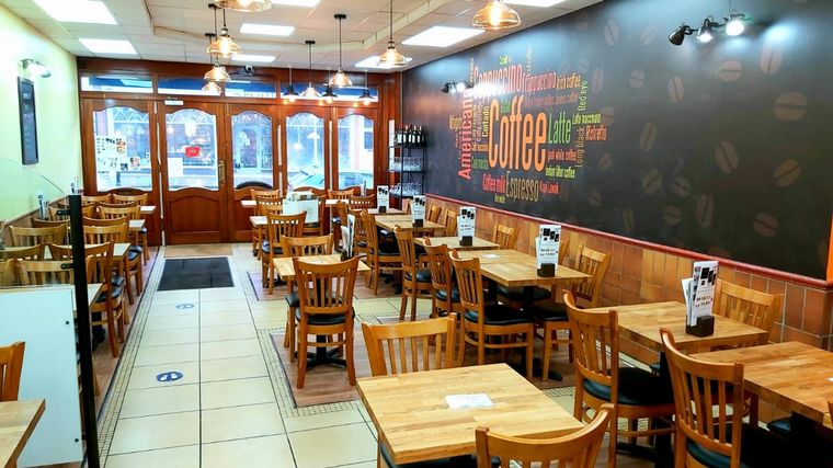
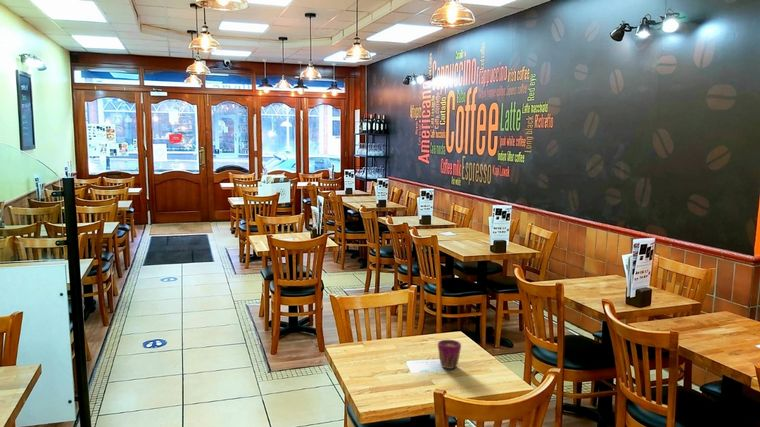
+ cup [437,339,462,370]
